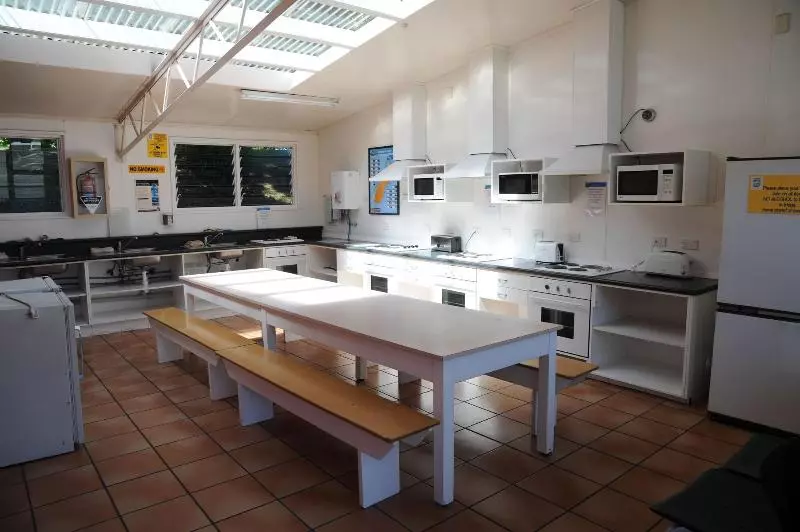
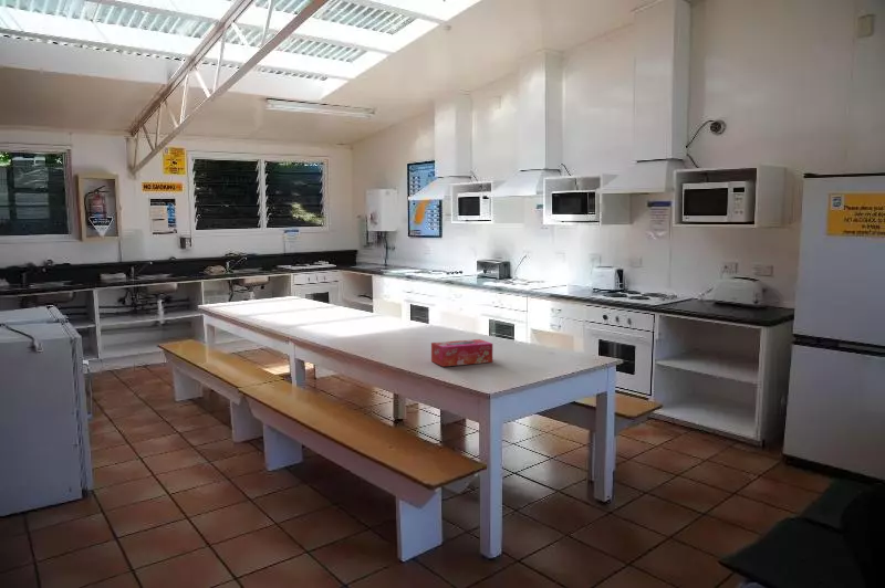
+ tissue box [430,338,493,368]
